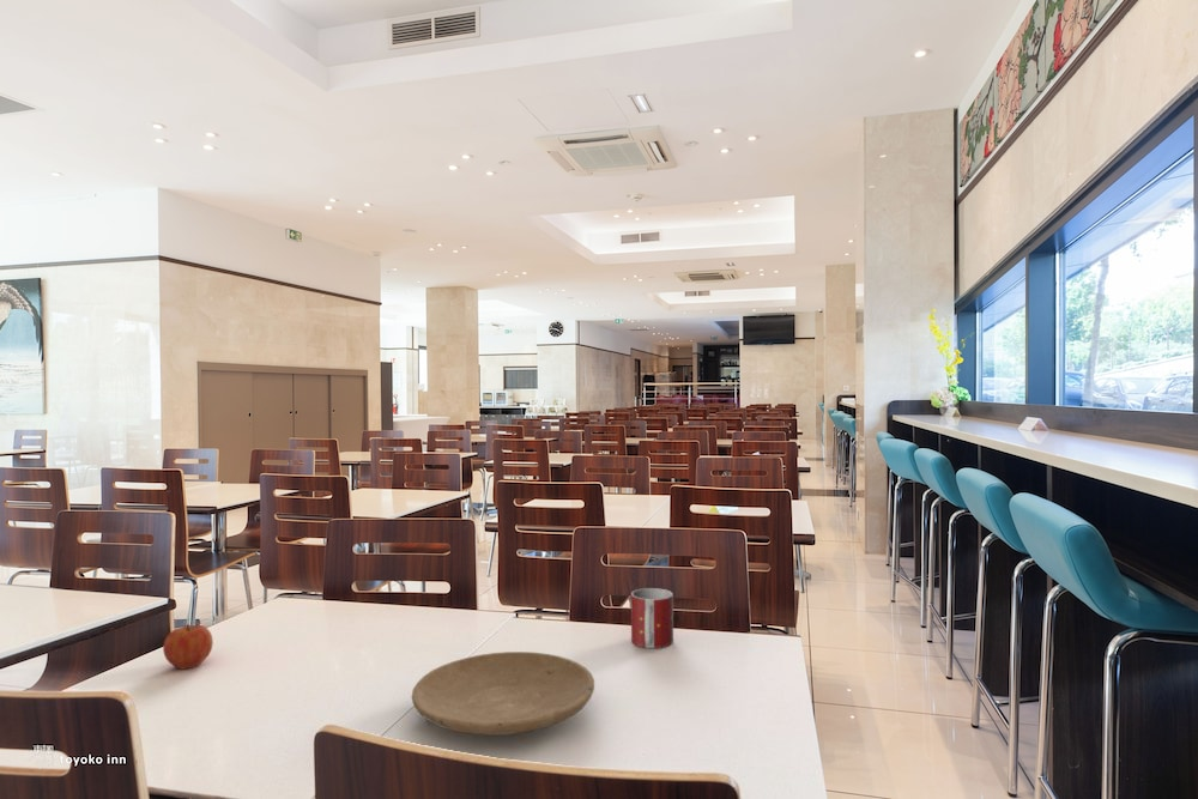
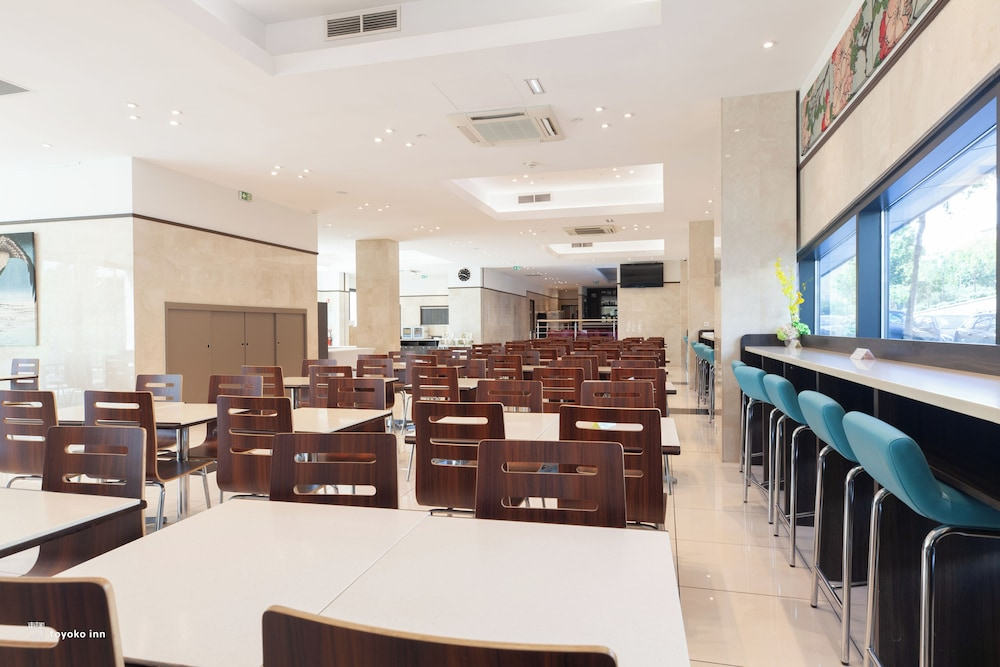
- apple [162,623,214,671]
- plate [411,650,595,736]
- mug [630,587,674,649]
